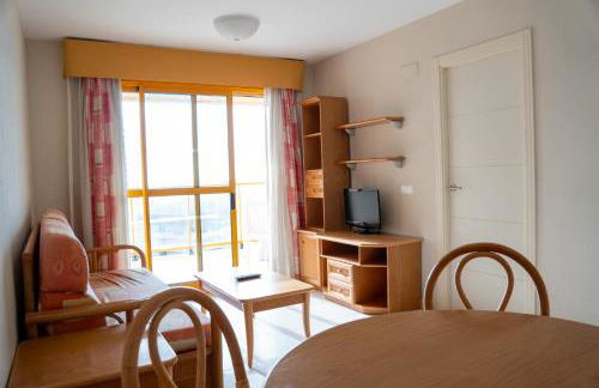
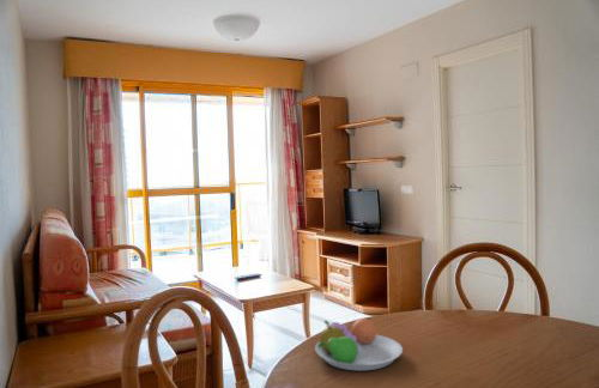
+ fruit bowl [314,316,404,371]
